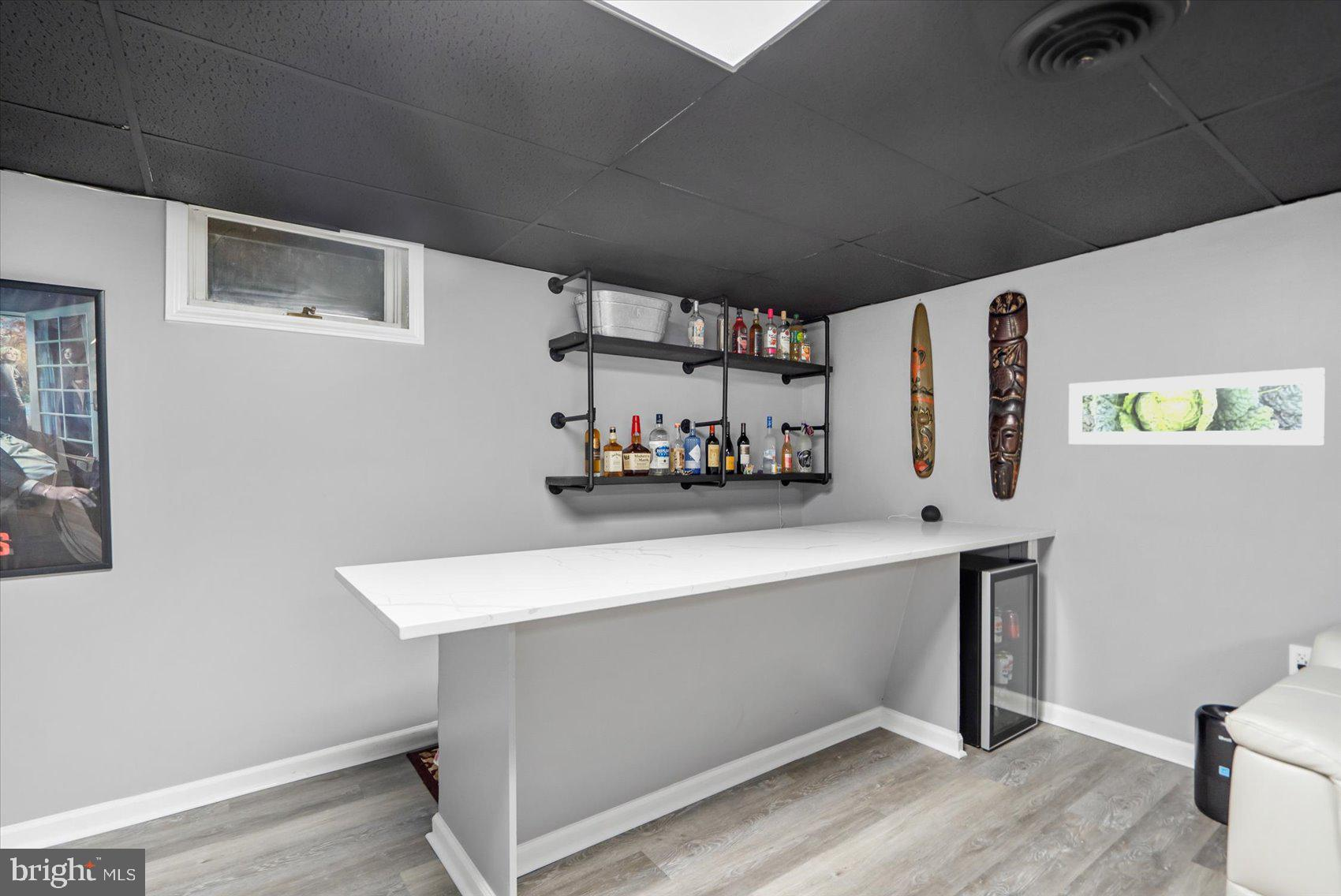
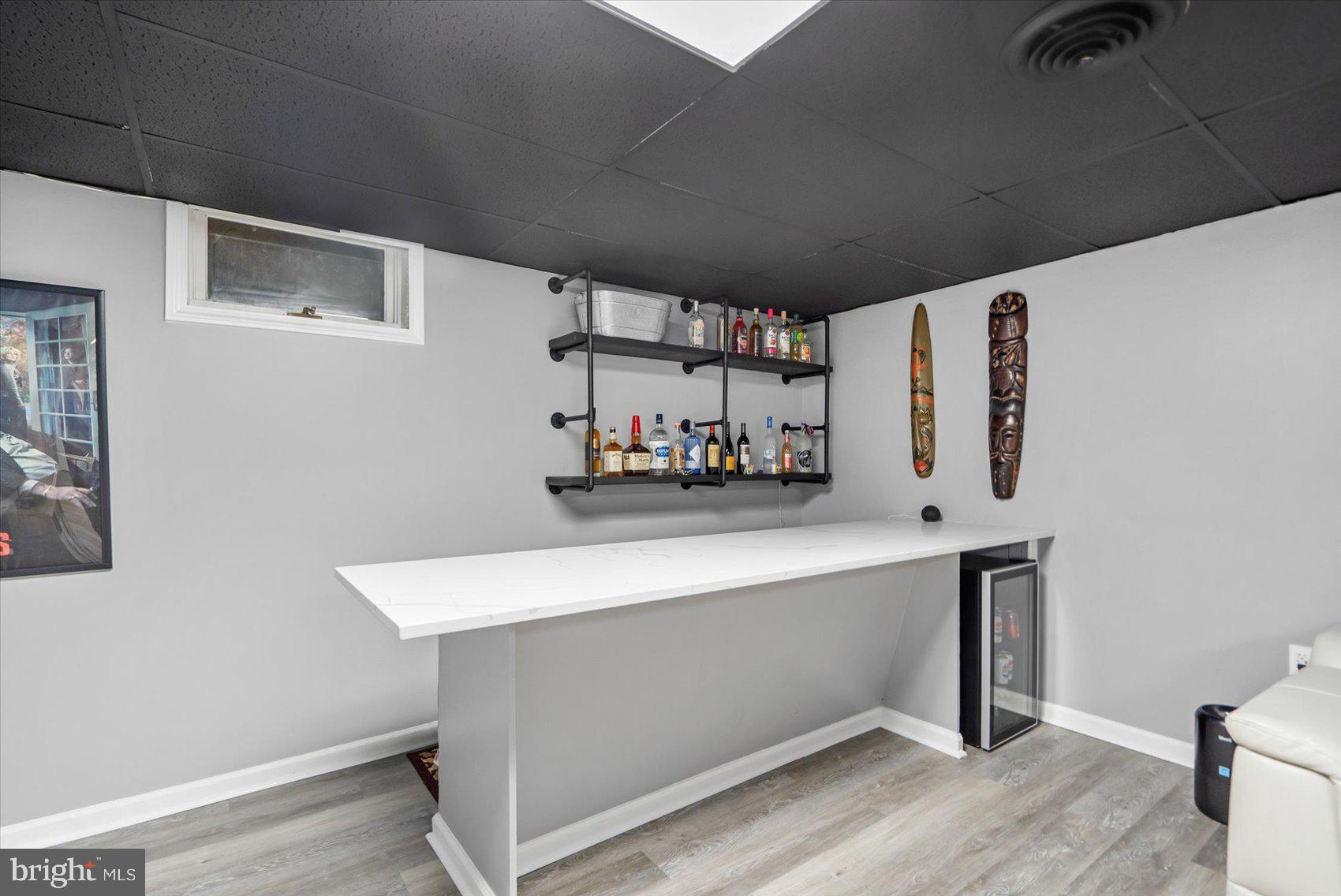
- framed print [1068,367,1326,446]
